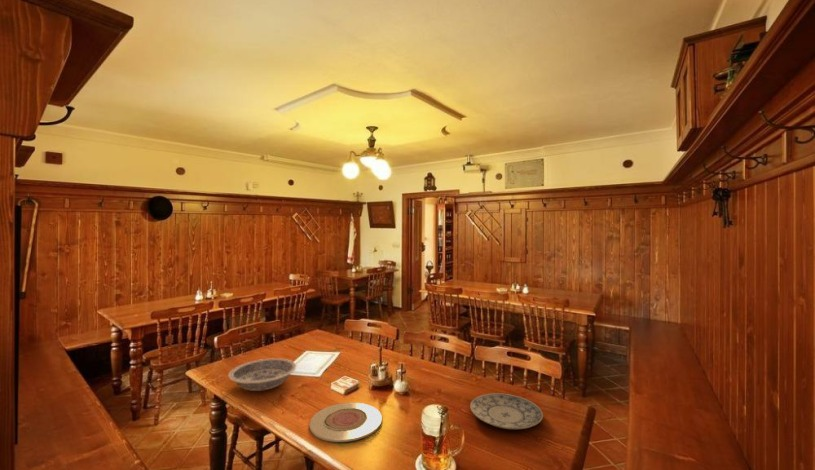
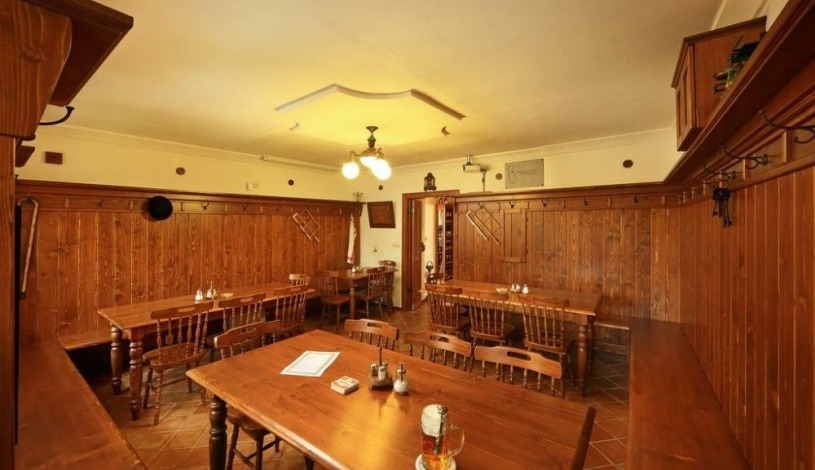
- bowl [227,357,297,392]
- plate [469,392,544,430]
- plate [309,402,383,443]
